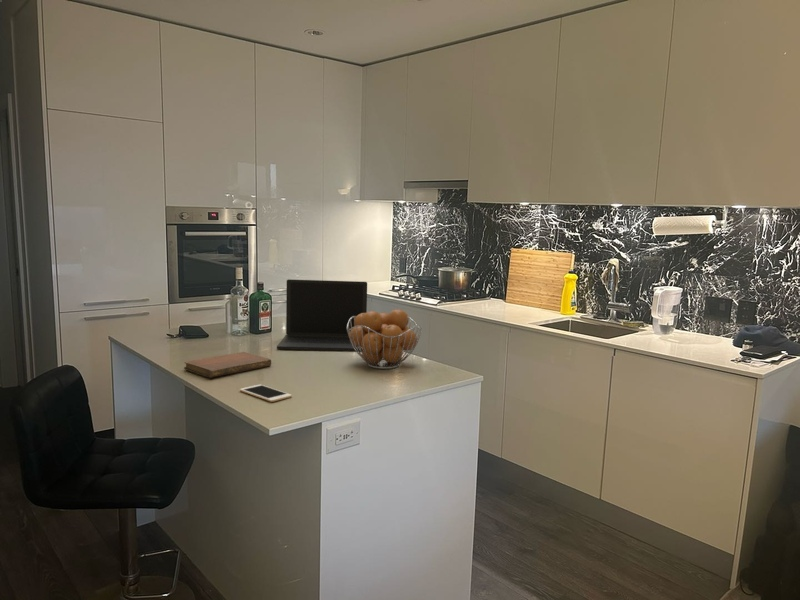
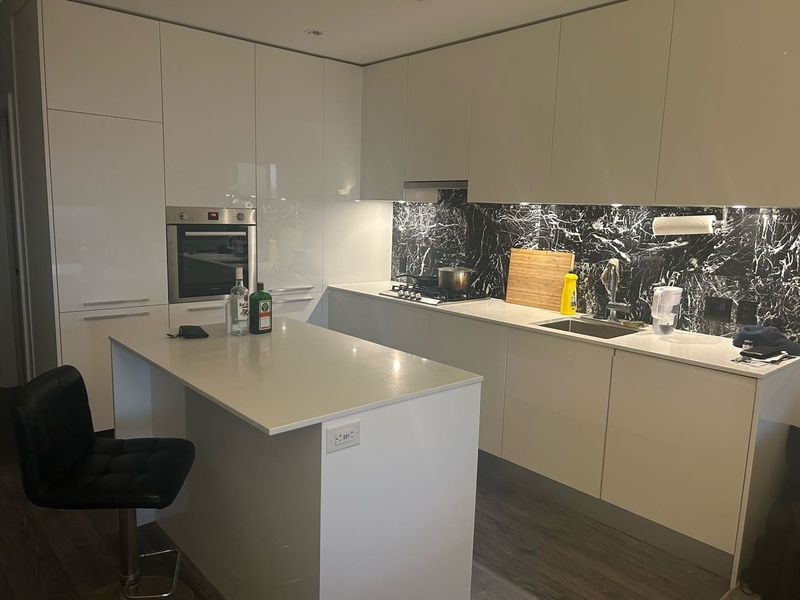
- cell phone [239,384,293,403]
- laptop [276,278,368,352]
- notebook [183,351,272,379]
- fruit basket [347,308,423,370]
